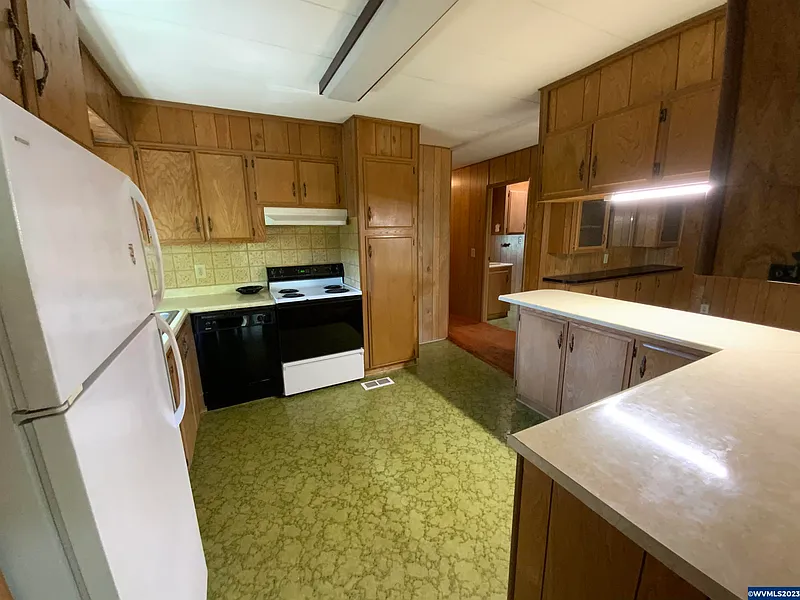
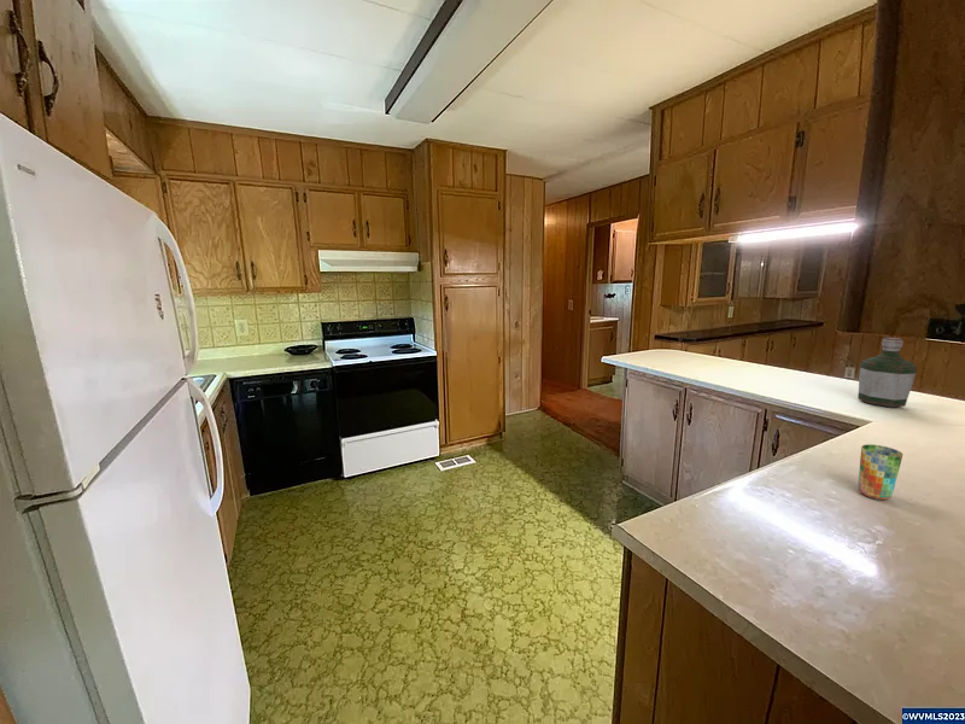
+ cup [856,443,905,501]
+ bottle [856,337,918,408]
